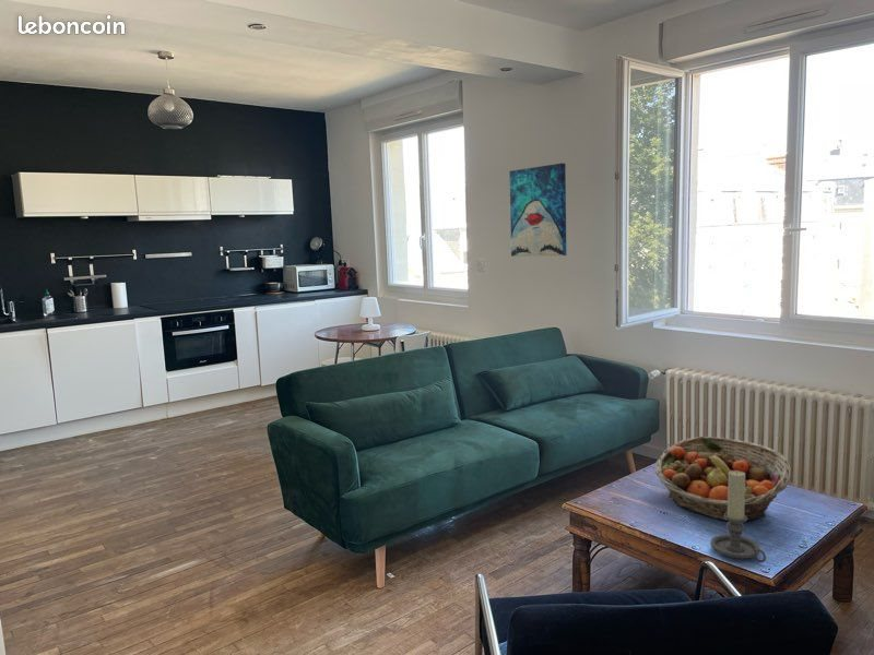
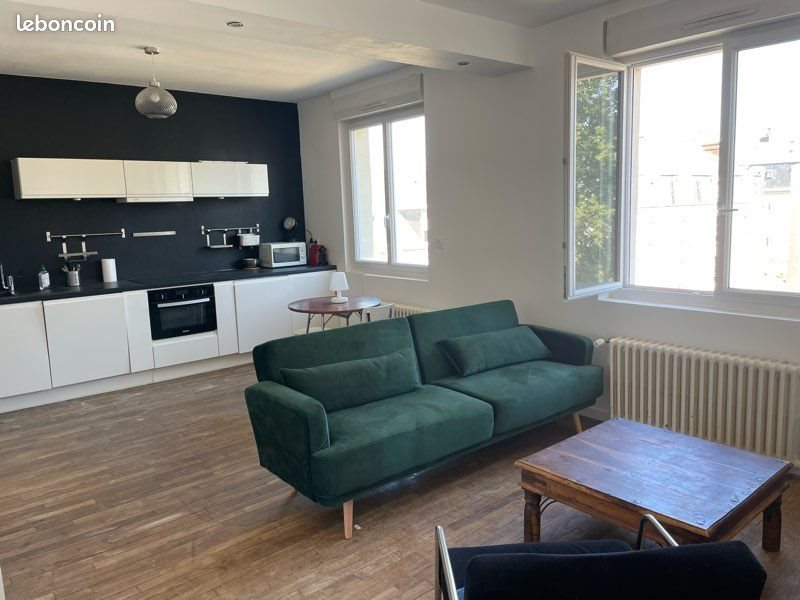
- fruit basket [654,436,792,522]
- candle holder [709,471,767,563]
- wall art [508,163,567,258]
